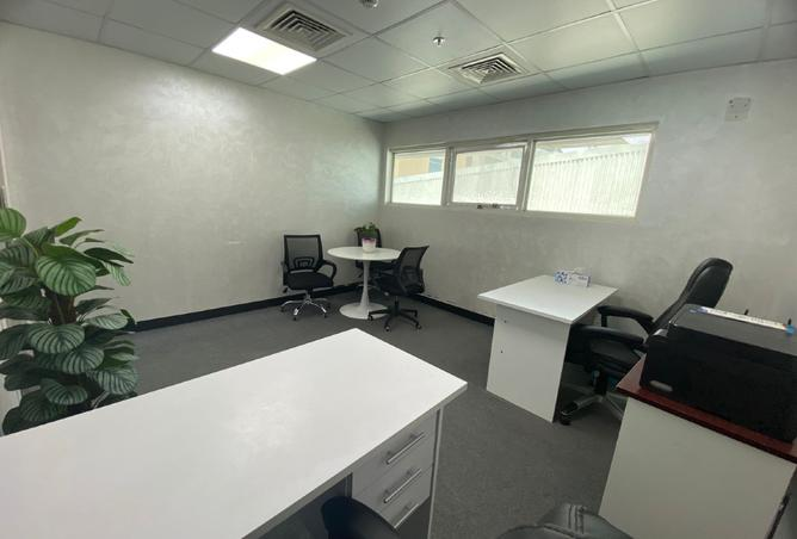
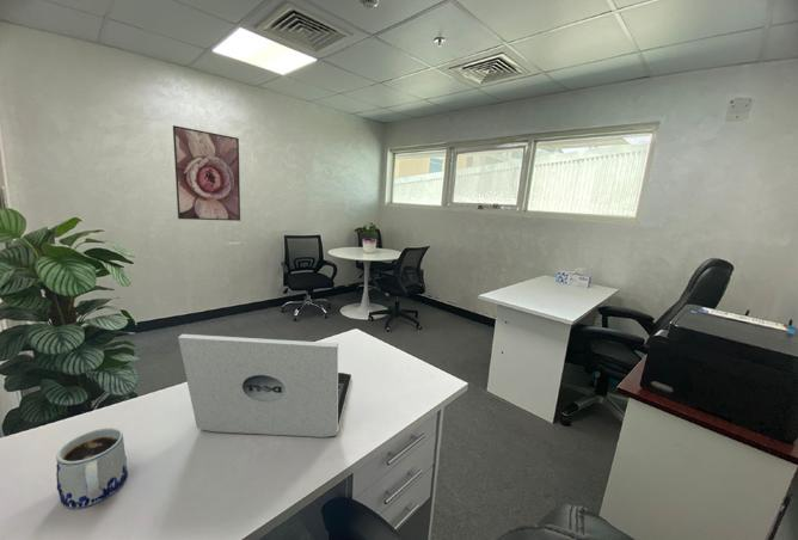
+ mug [55,427,129,510]
+ laptop [177,333,352,438]
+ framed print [172,124,241,222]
